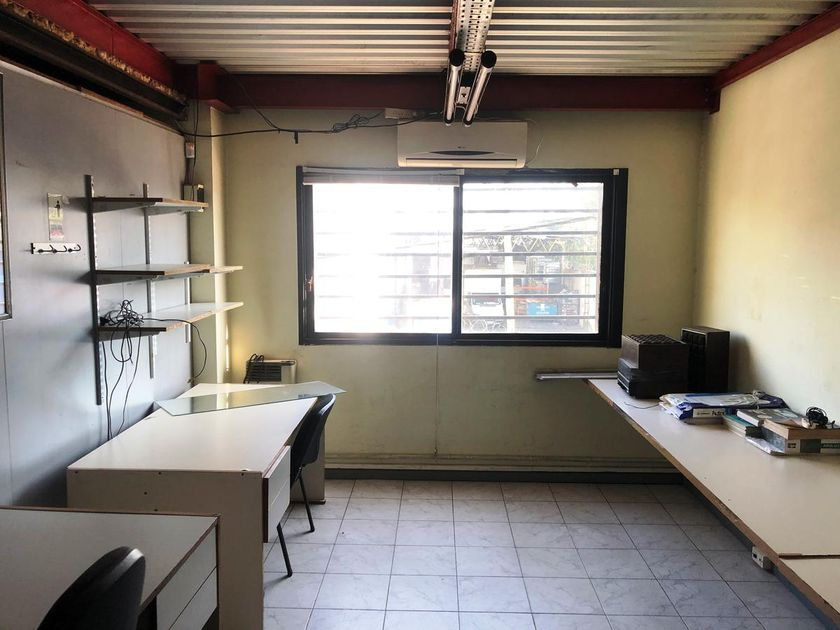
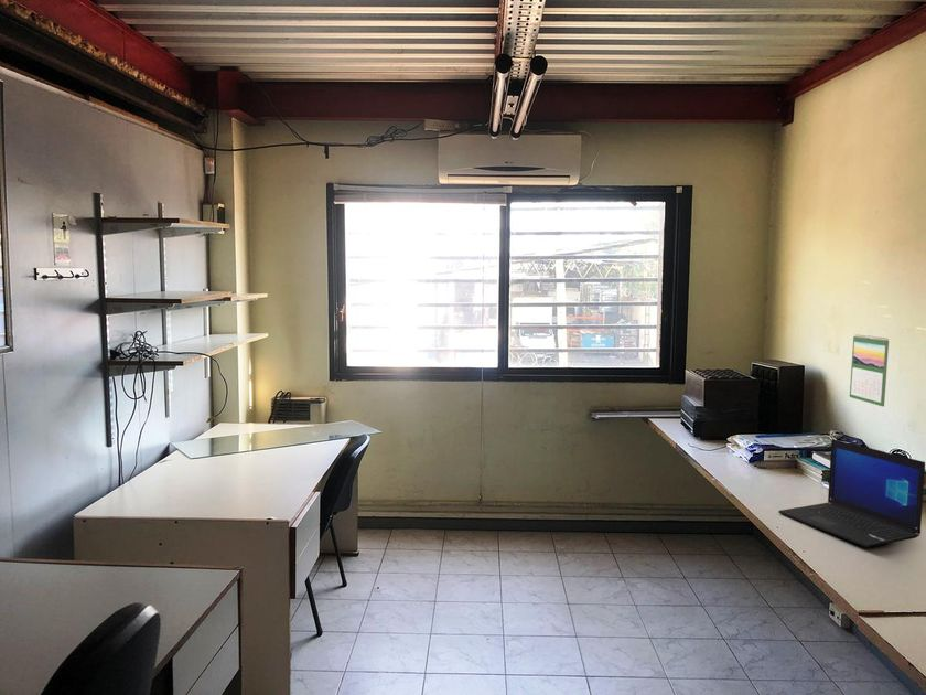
+ laptop [777,438,926,548]
+ calendar [849,333,890,407]
